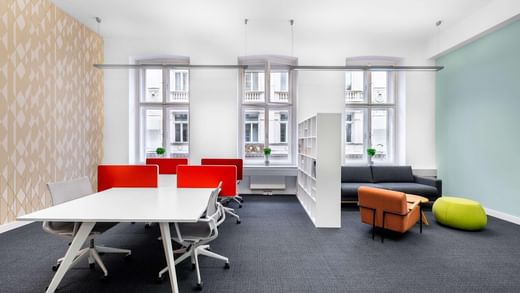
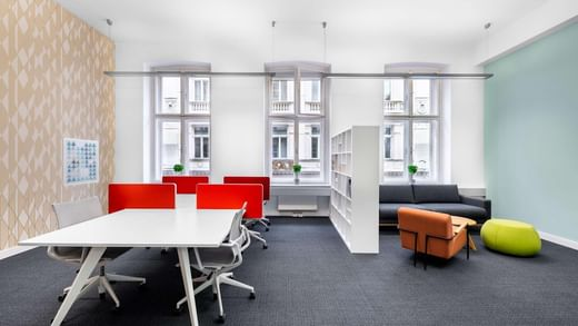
+ wall art [62,137,100,187]
